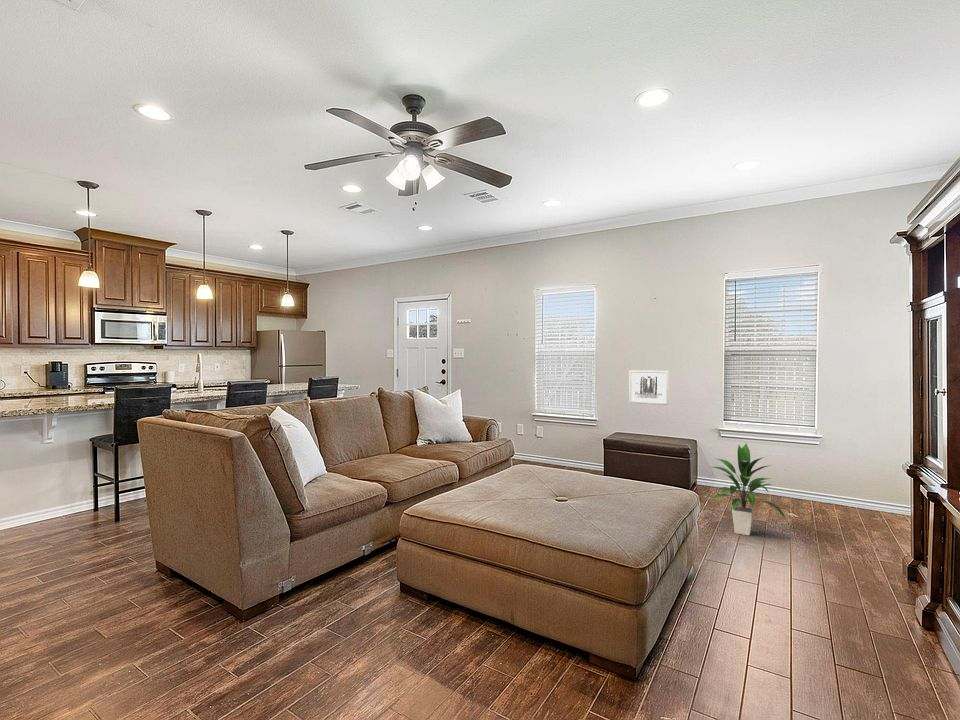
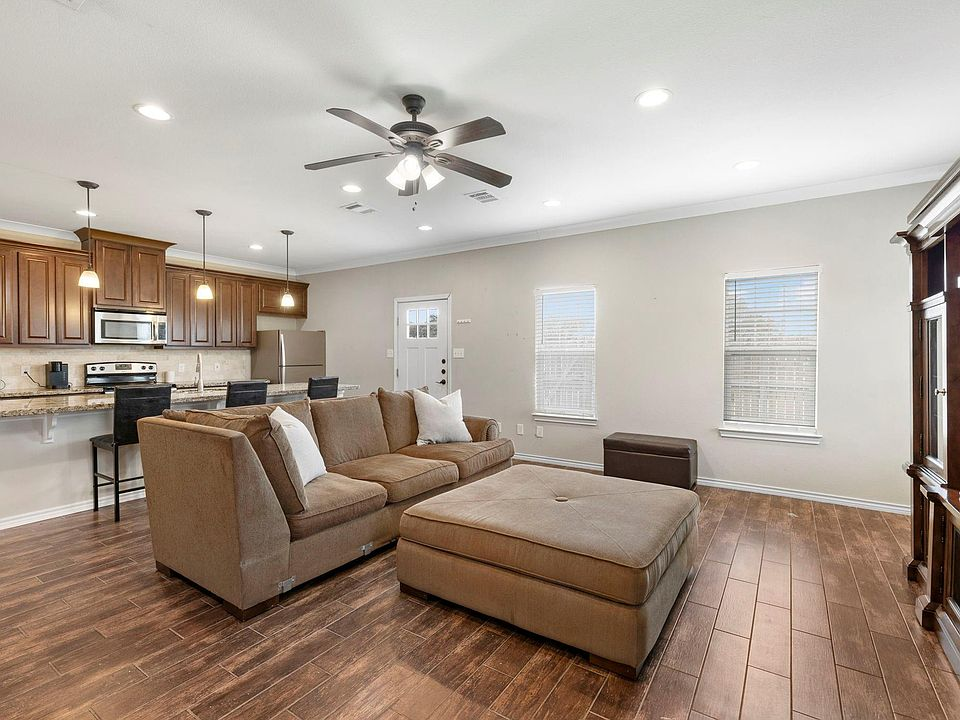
- indoor plant [710,442,788,536]
- wall art [628,369,670,406]
